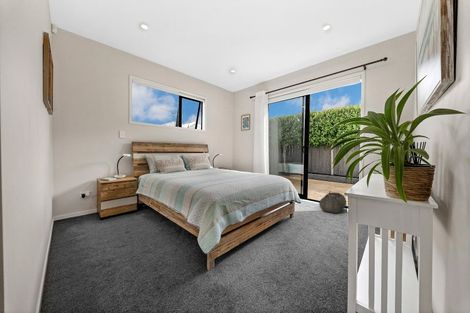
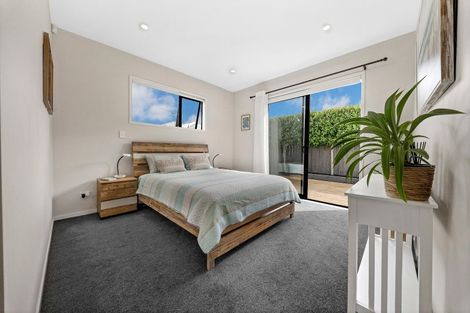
- backpack [318,190,347,214]
